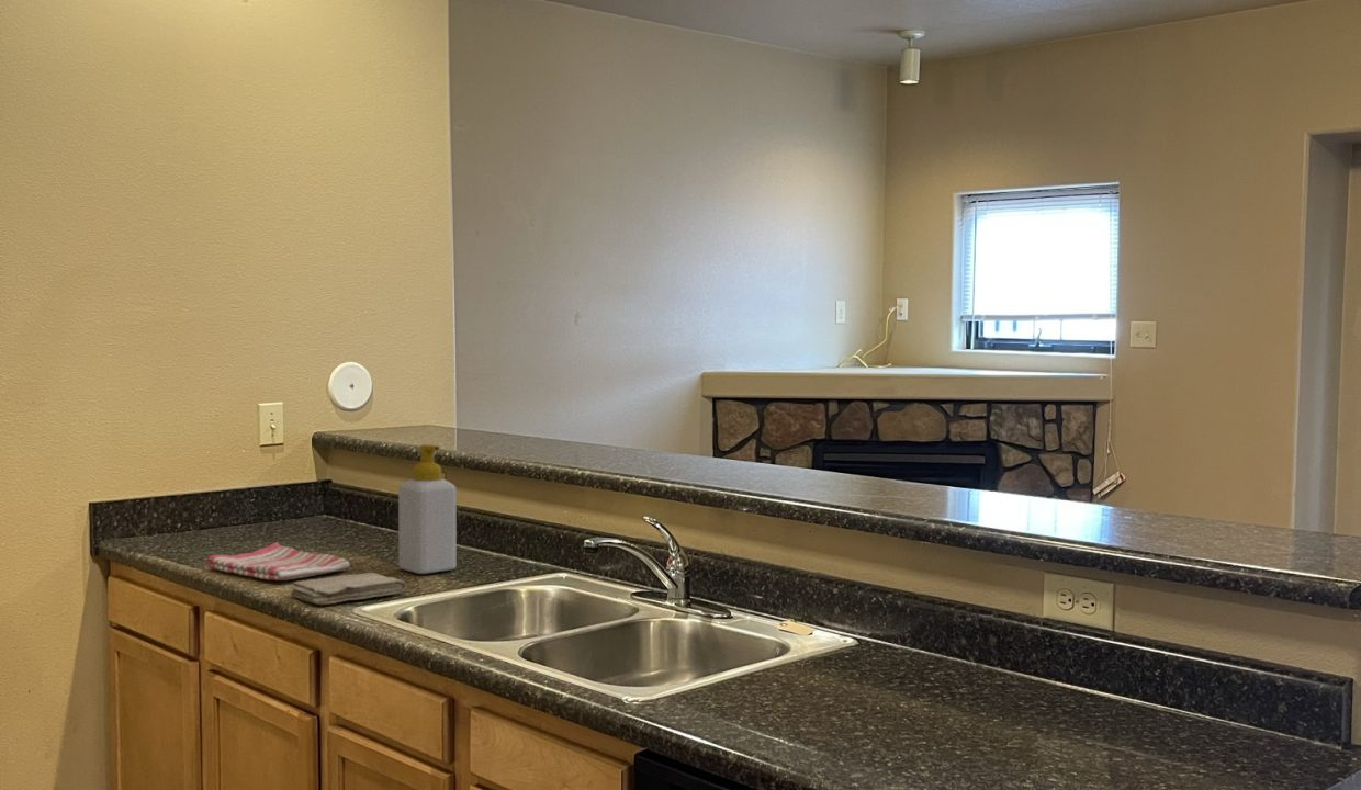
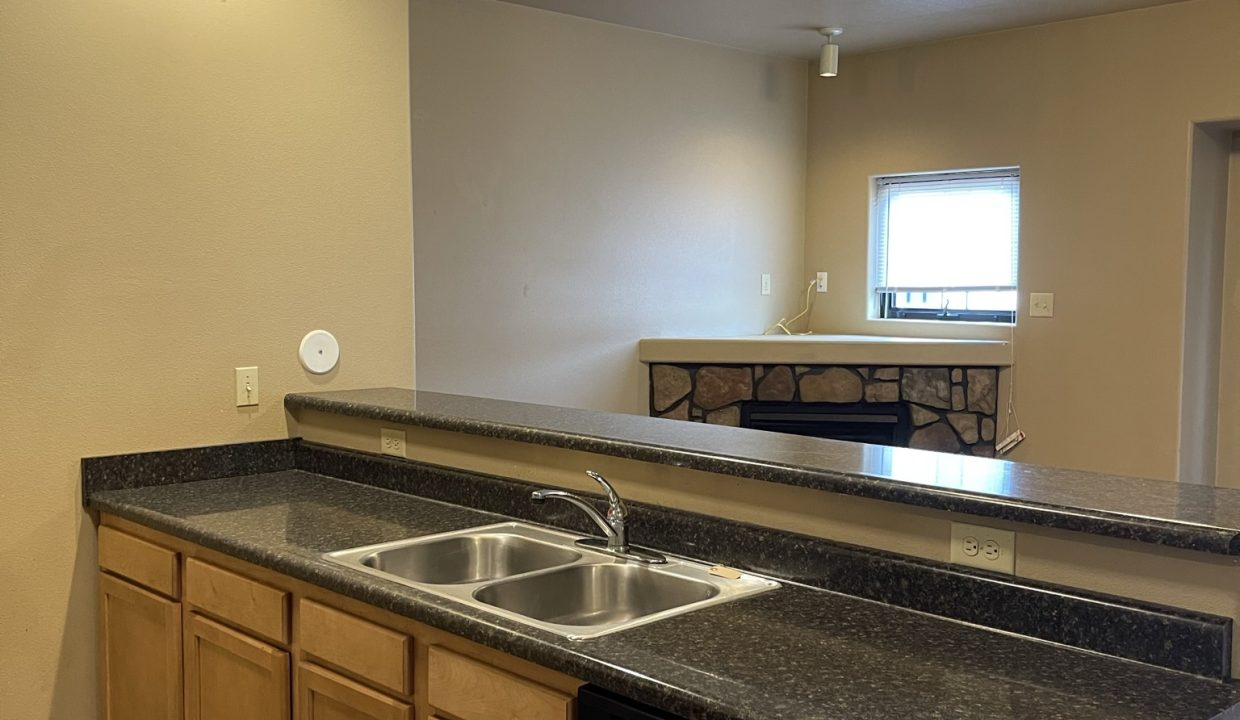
- washcloth [290,572,408,606]
- soap bottle [397,443,458,575]
- dish towel [206,541,350,582]
